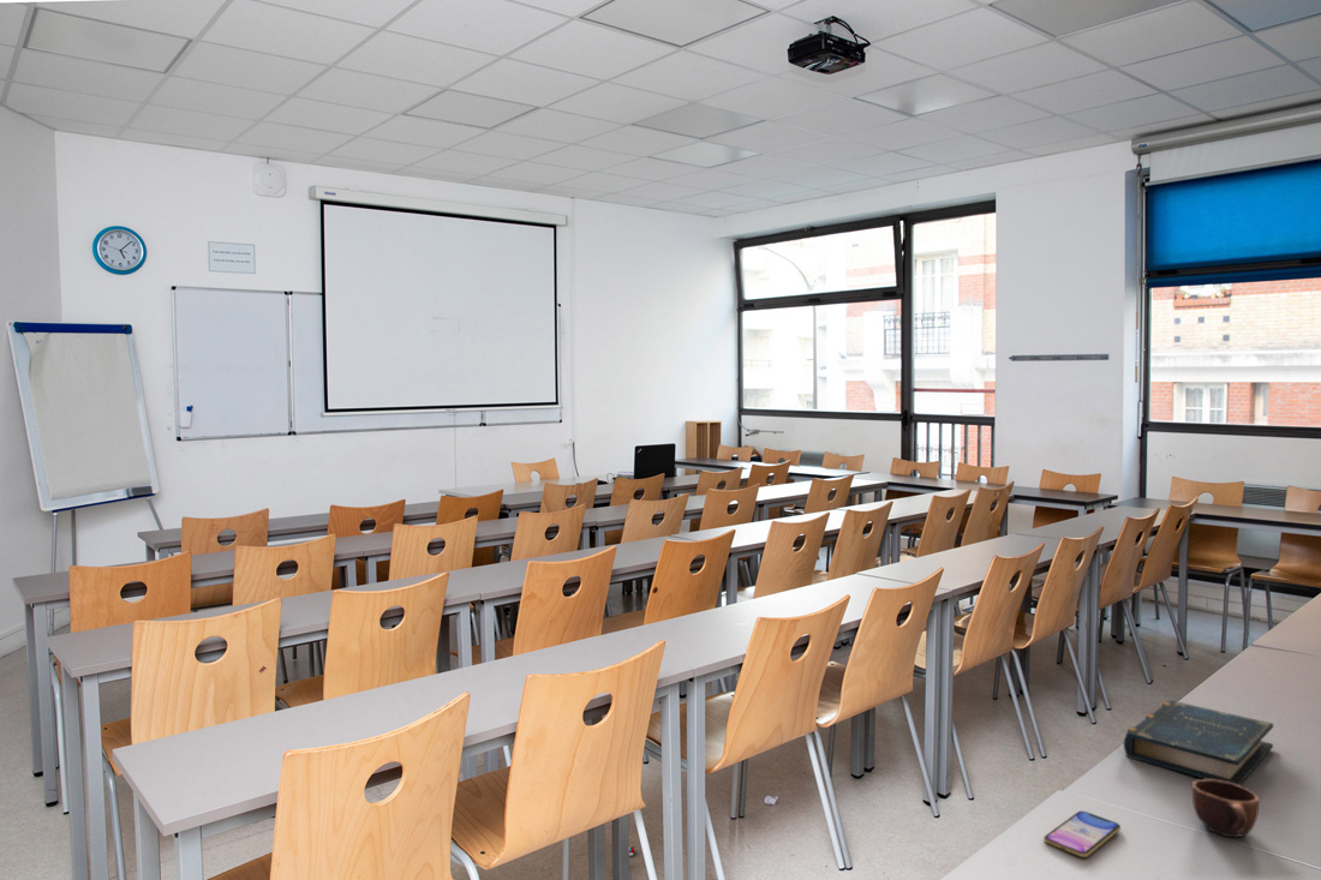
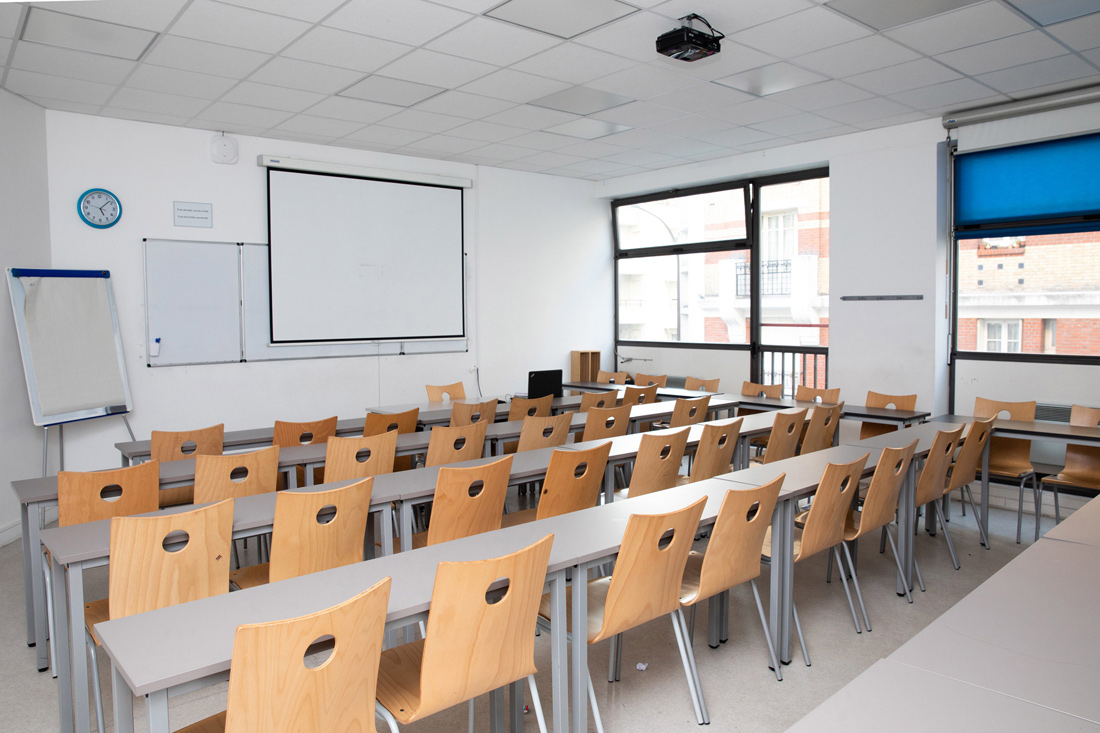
- smartphone [1042,810,1122,858]
- book [1123,699,1274,785]
- mug [1191,778,1261,838]
